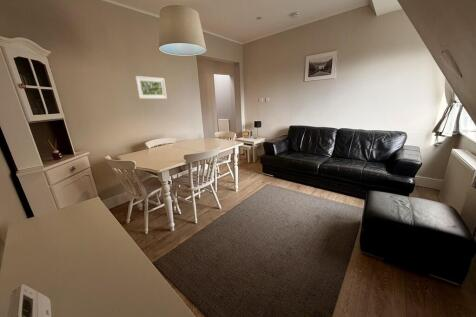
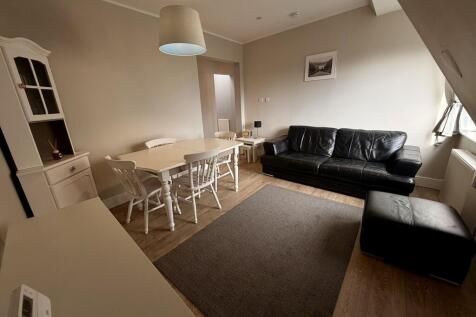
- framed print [134,75,168,100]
